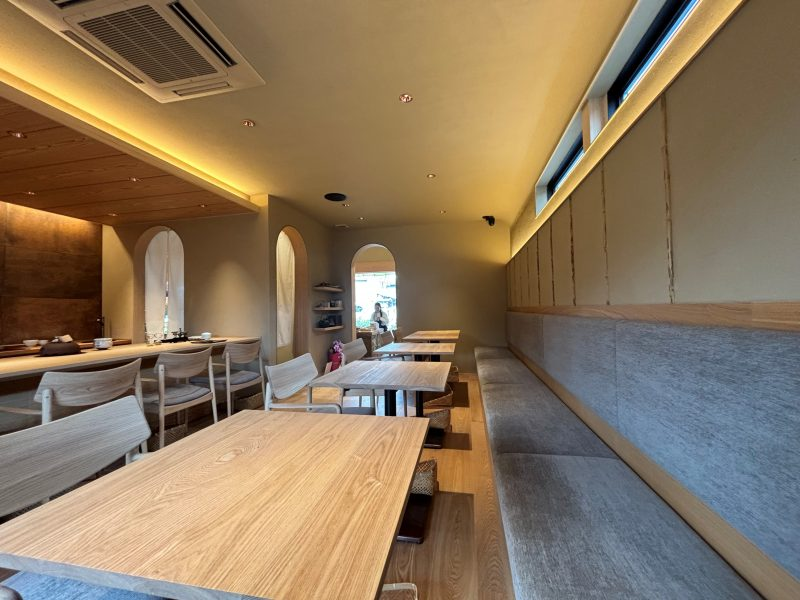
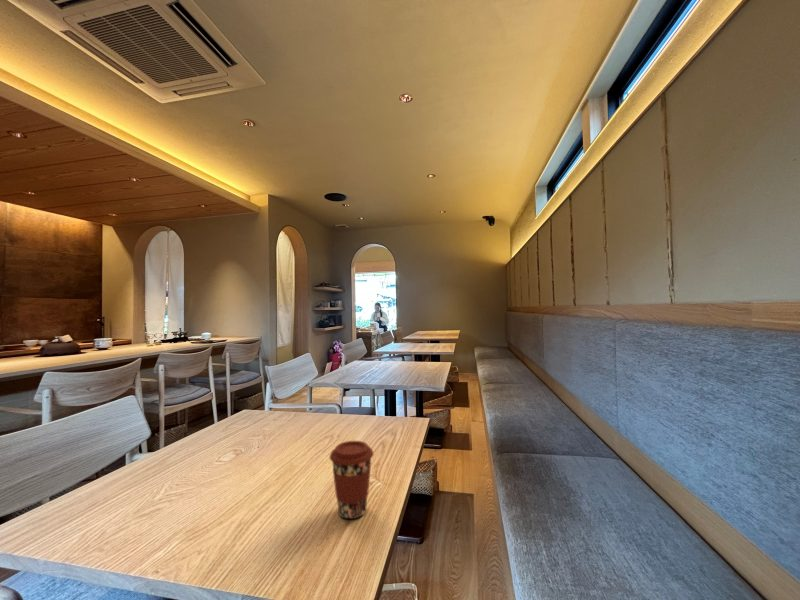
+ coffee cup [329,440,375,520]
